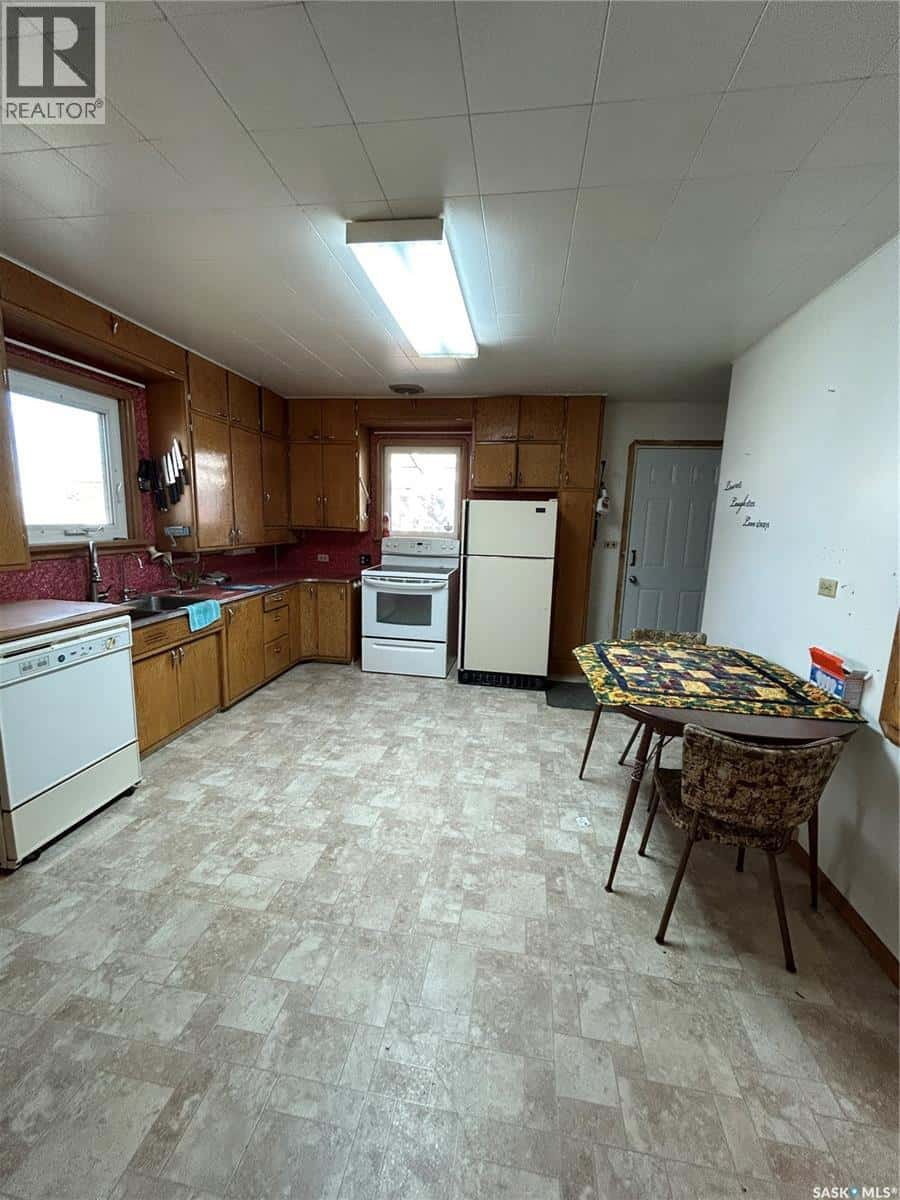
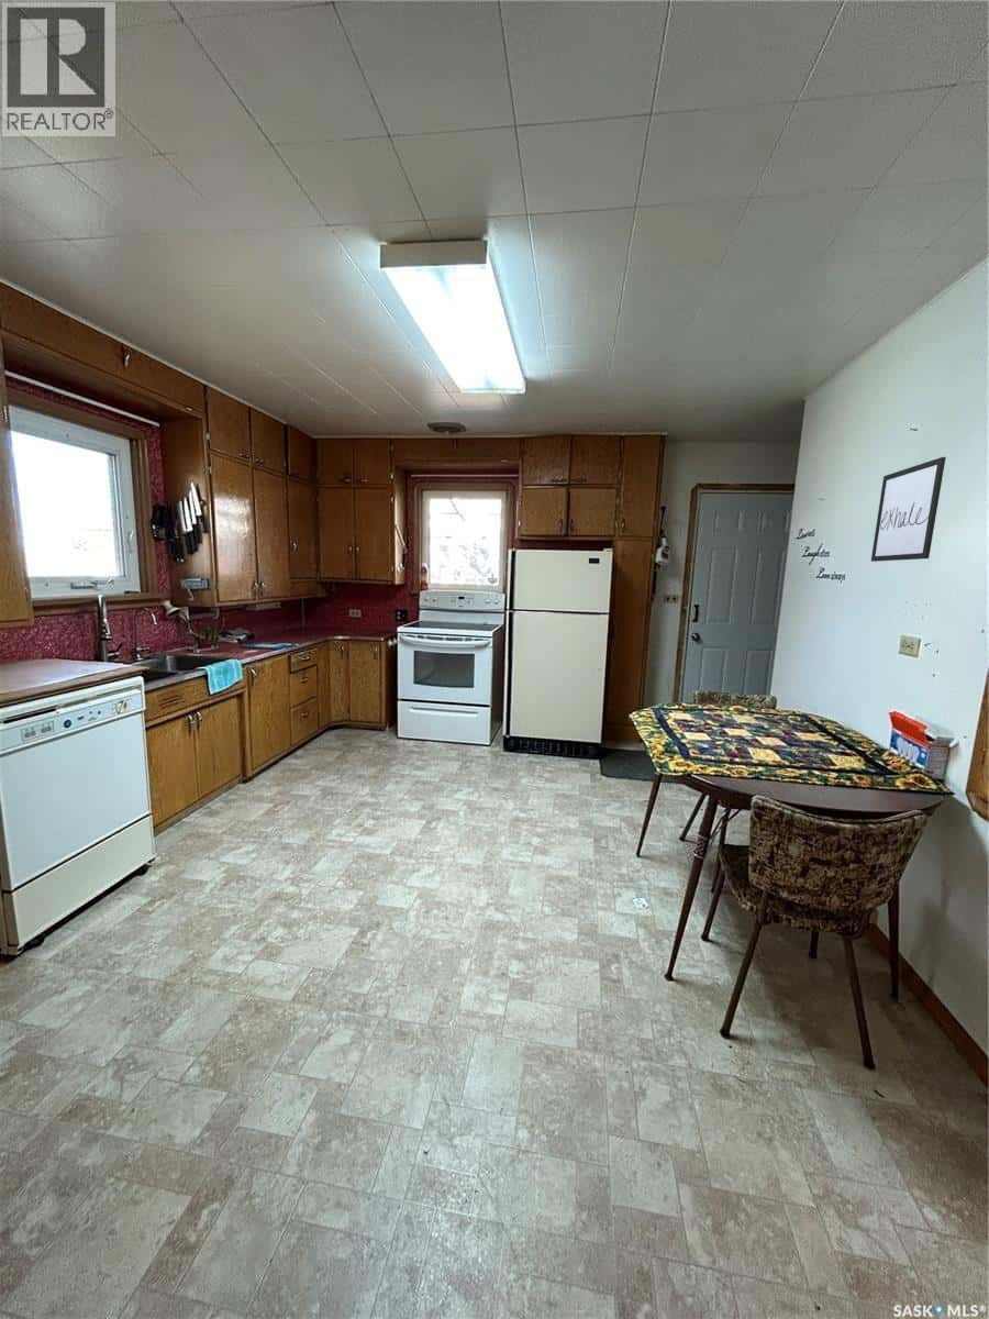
+ wall art [870,456,947,563]
